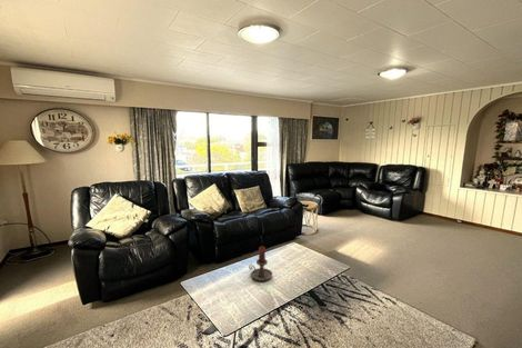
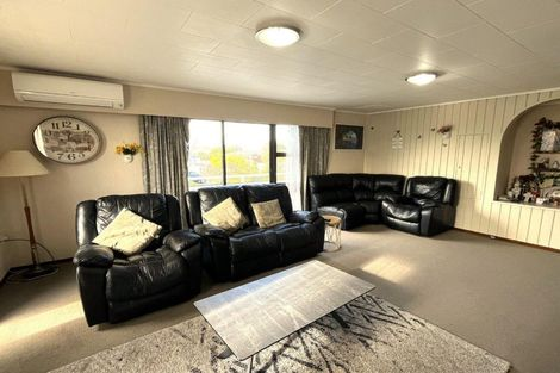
- candle holder [248,246,273,282]
